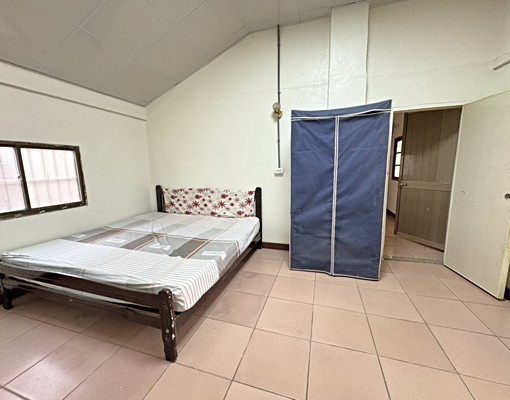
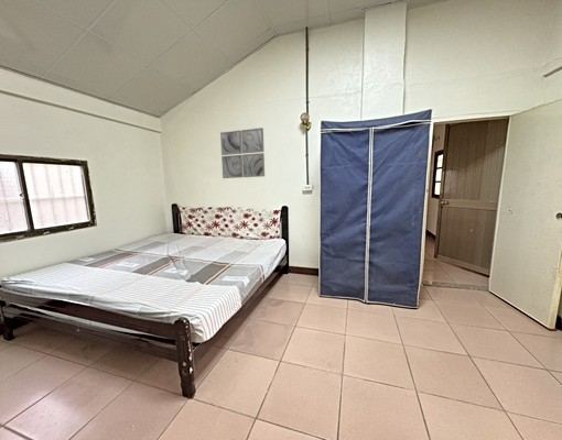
+ wall art [219,127,266,179]
